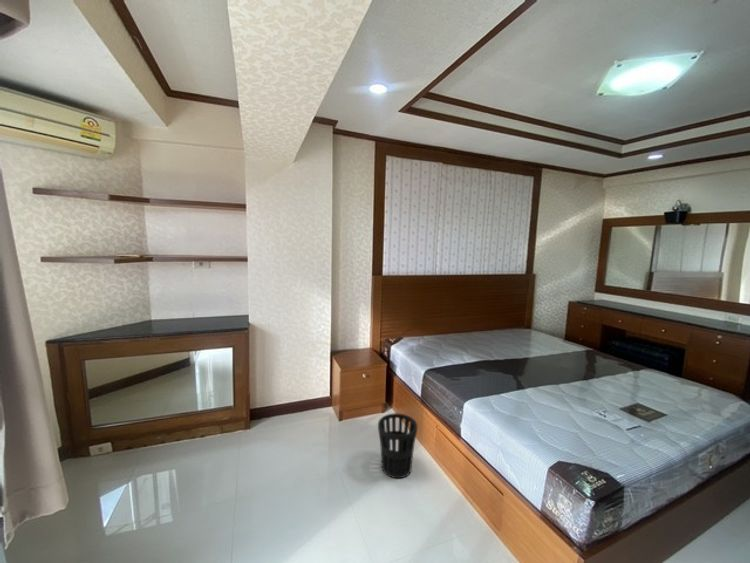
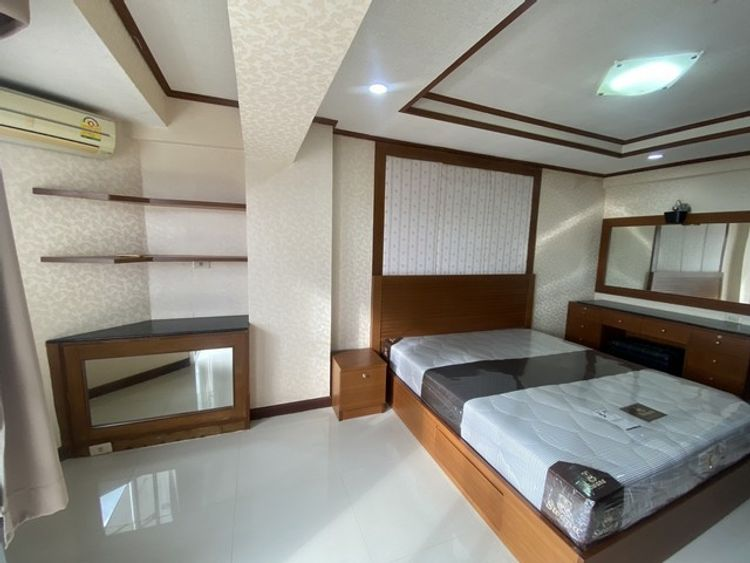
- wastebasket [377,412,418,479]
